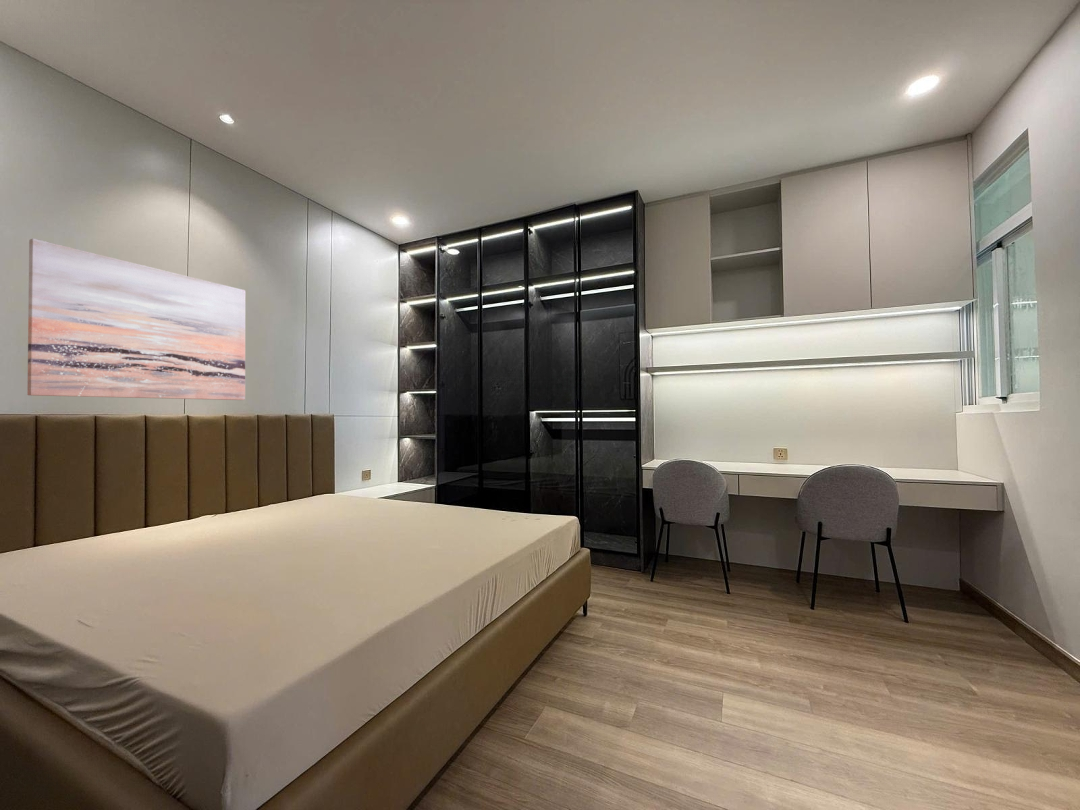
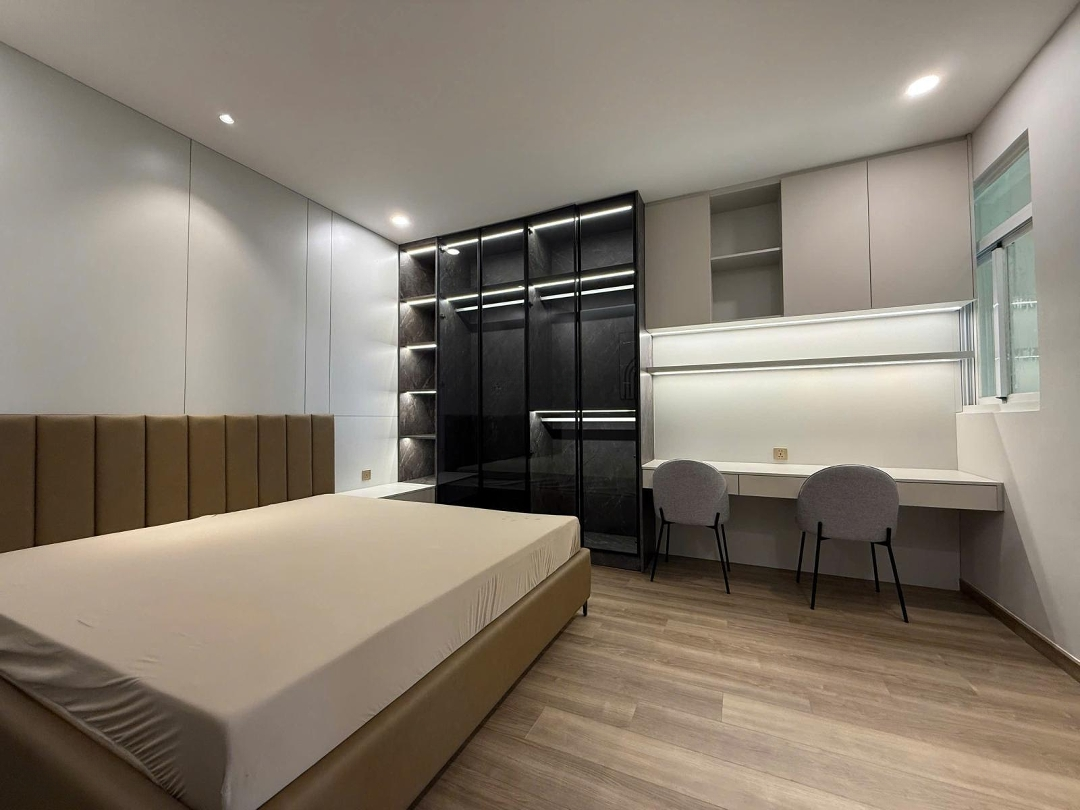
- wall art [26,238,246,401]
